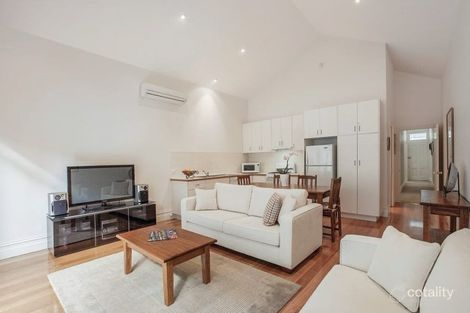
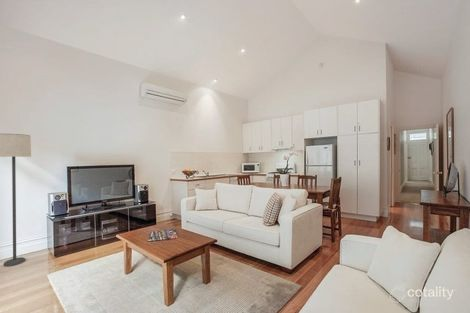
+ lamp [0,133,32,268]
